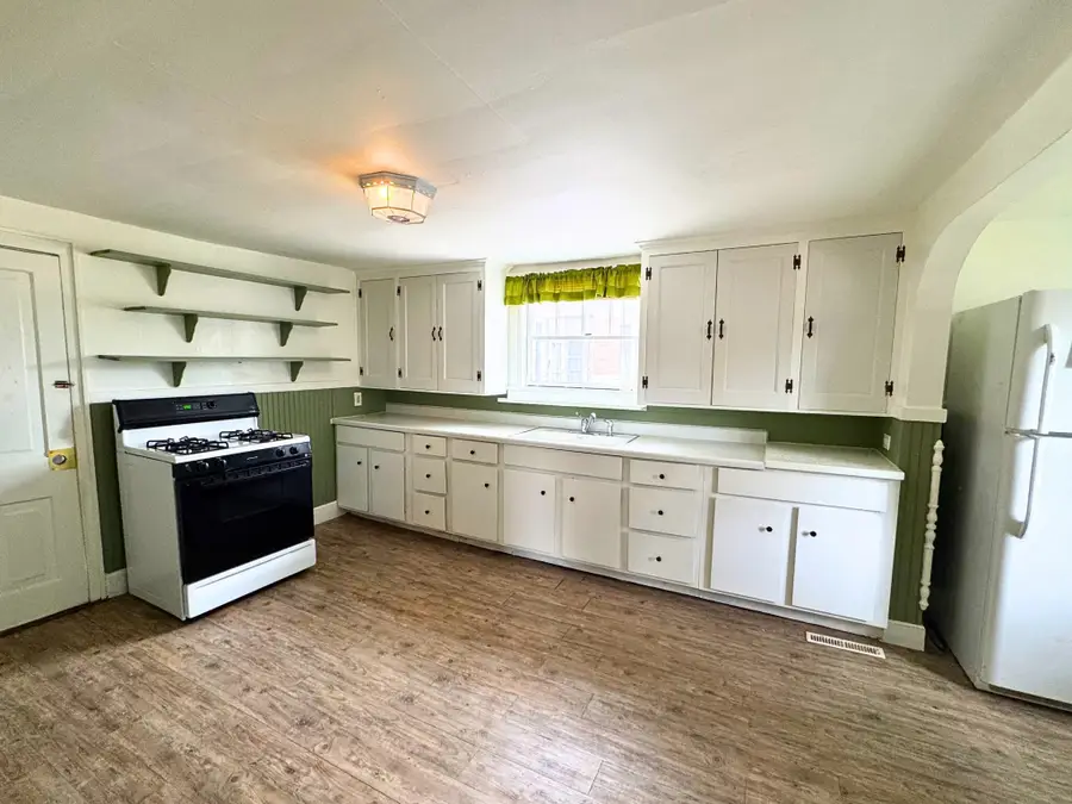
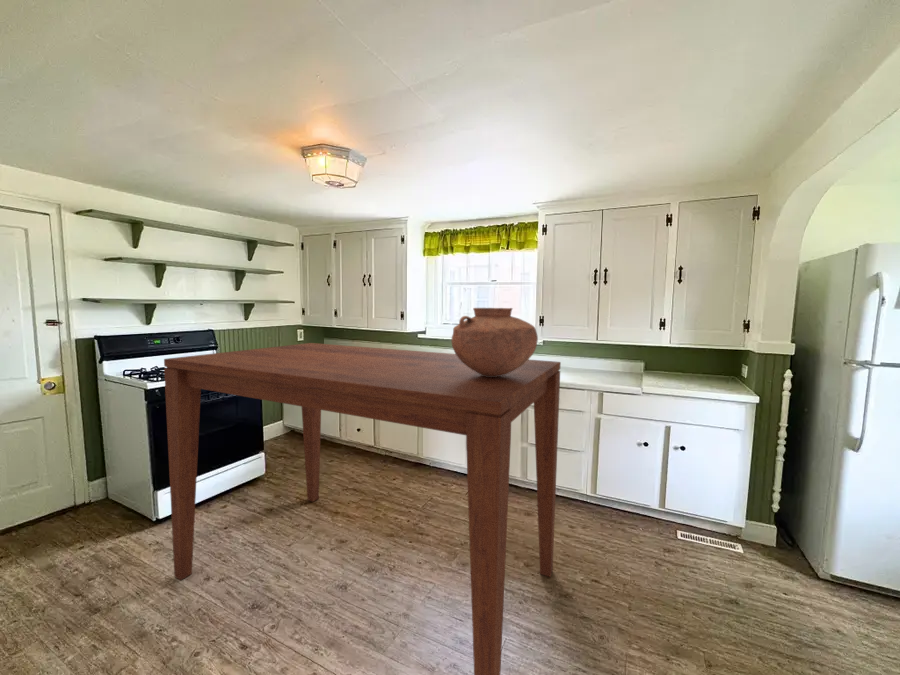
+ dining table [163,342,562,675]
+ vase [451,307,539,377]
